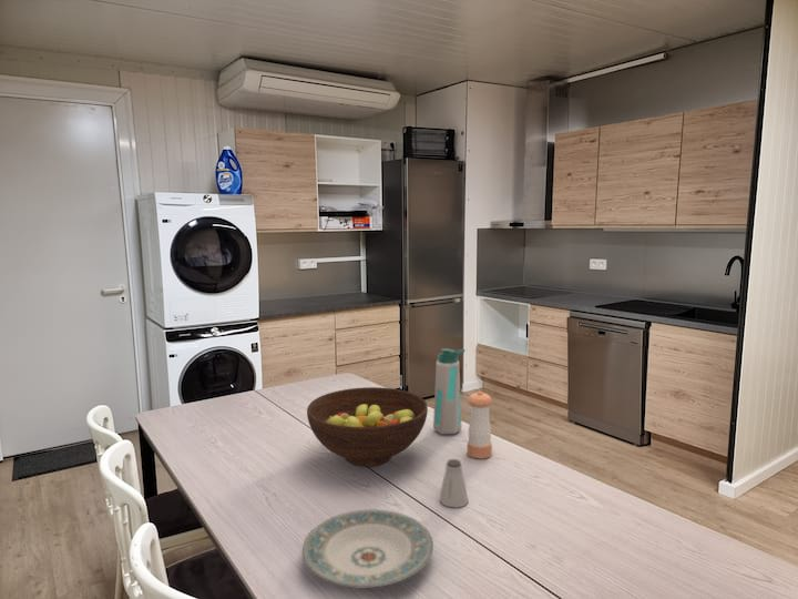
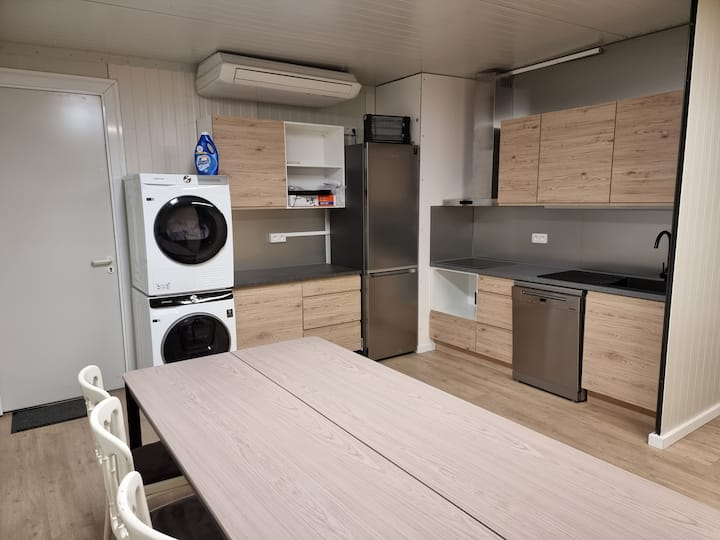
- saltshaker [439,458,469,508]
- pepper shaker [467,390,493,459]
- water bottle [432,347,467,435]
- fruit bowl [306,386,429,468]
- plate [301,509,434,588]
